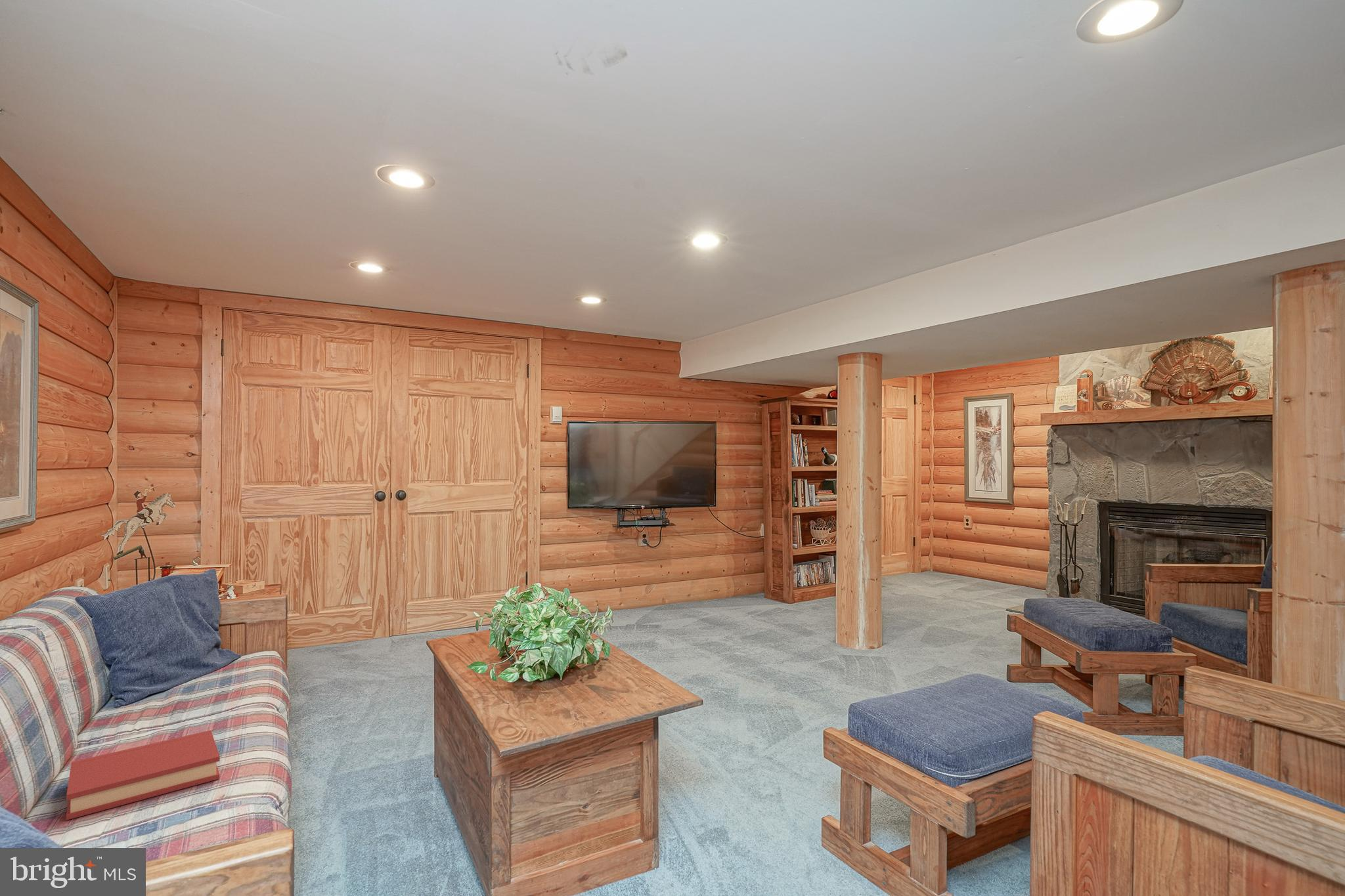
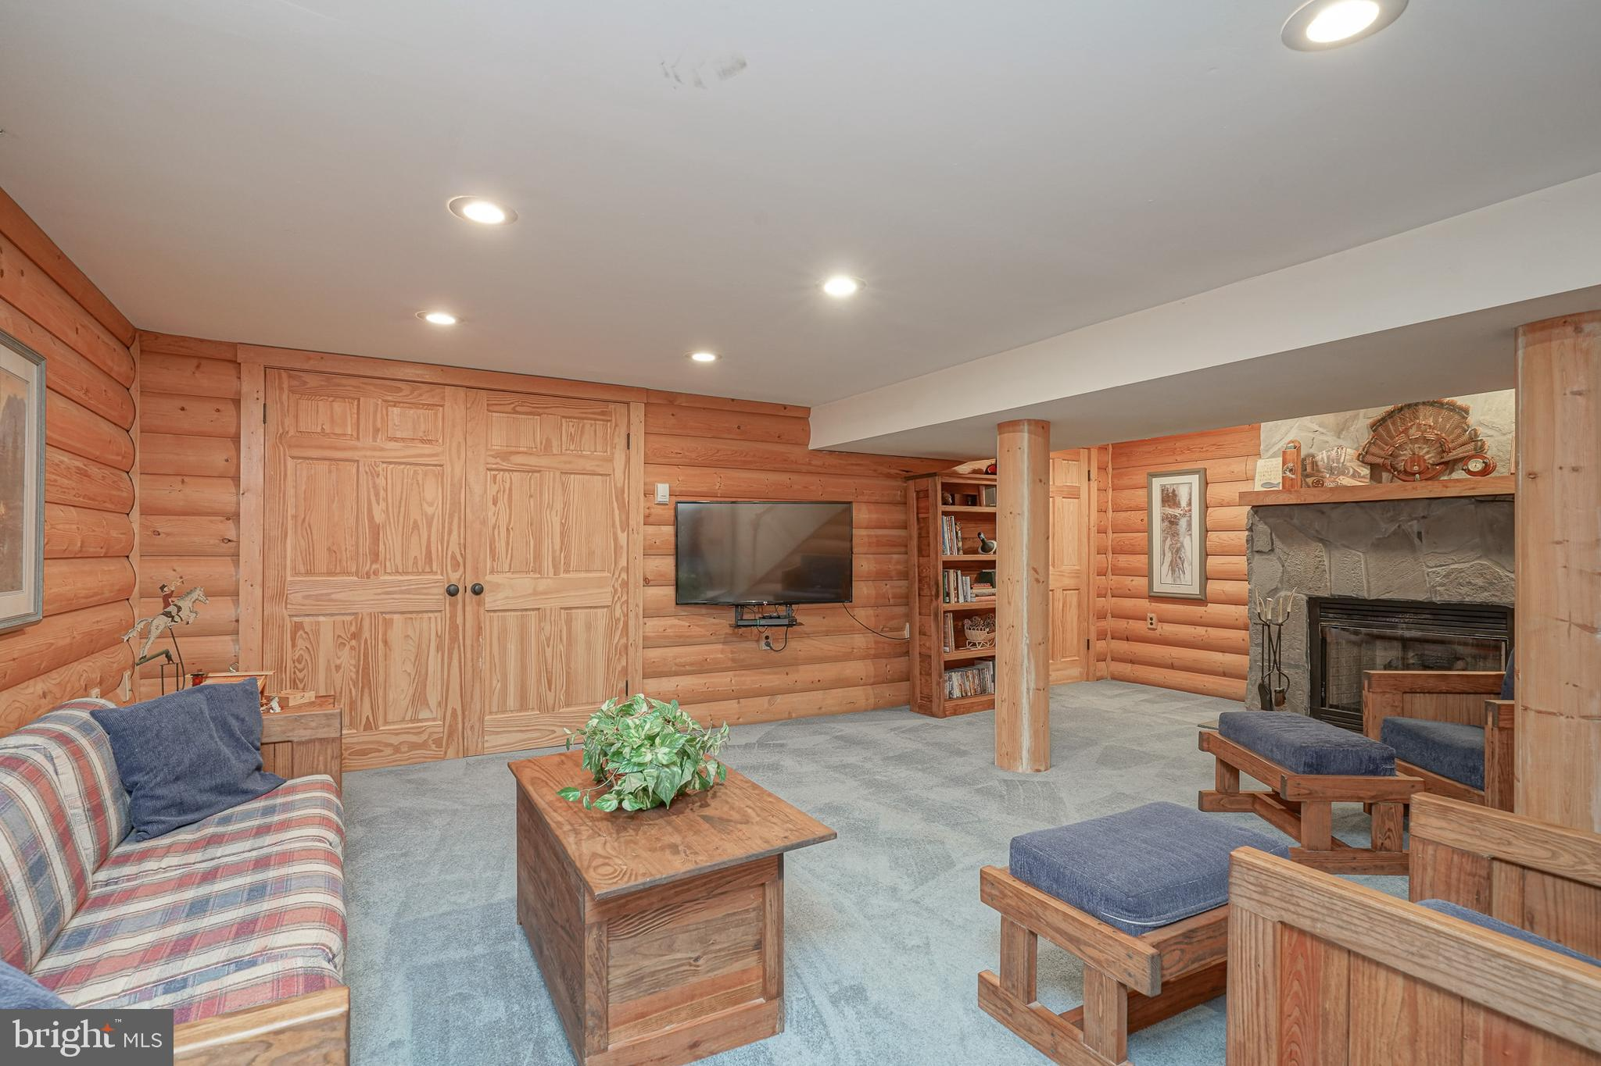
- hardback book [66,729,221,821]
